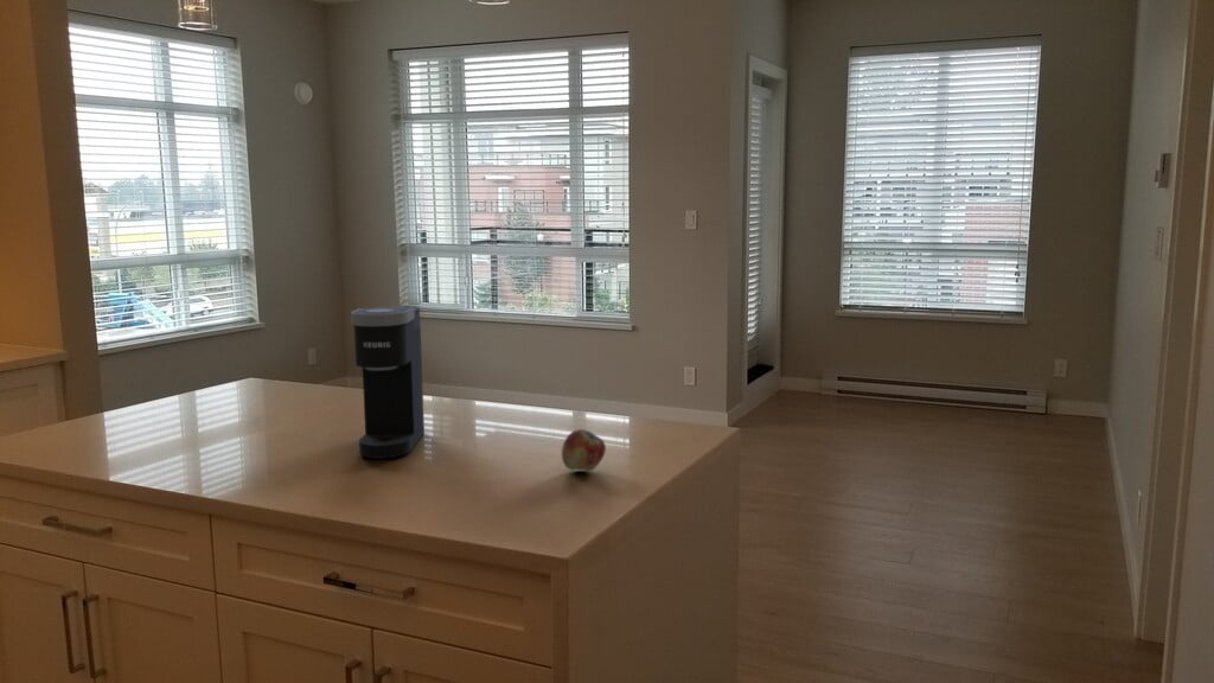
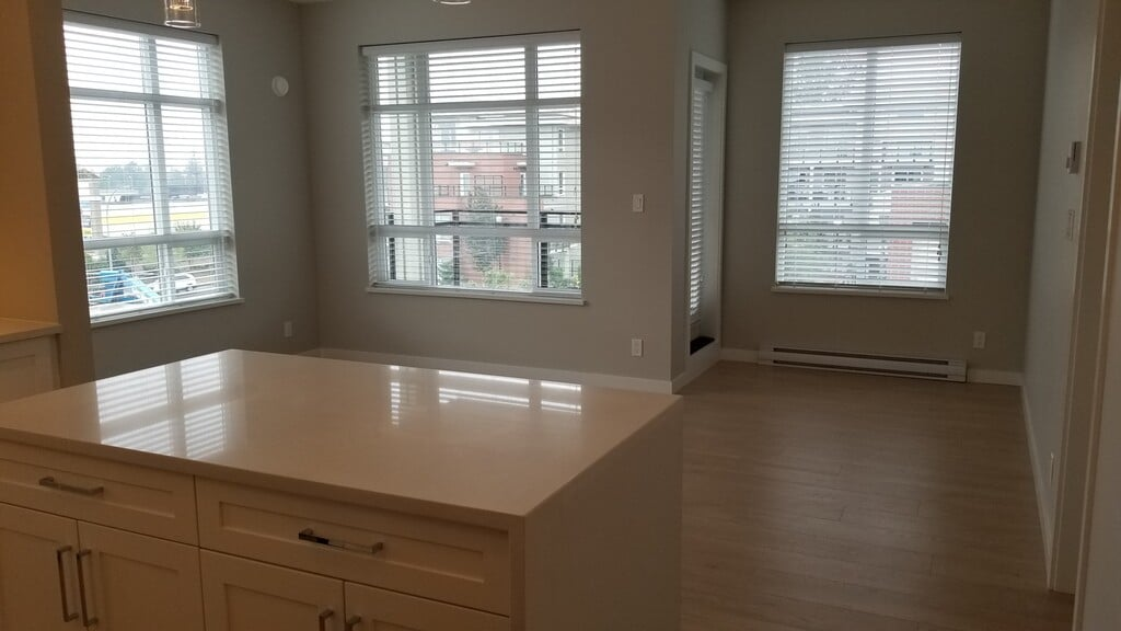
- fruit [561,428,607,472]
- coffee maker [350,305,426,460]
